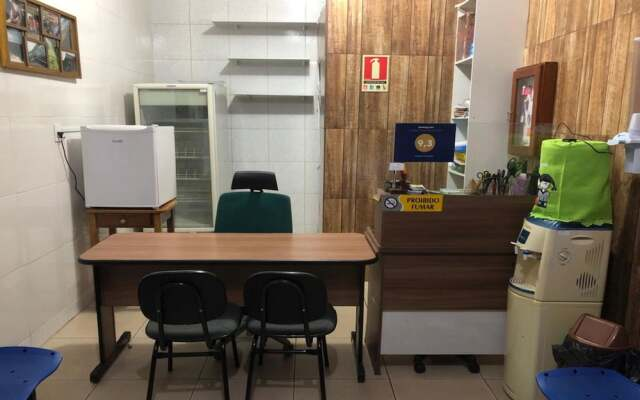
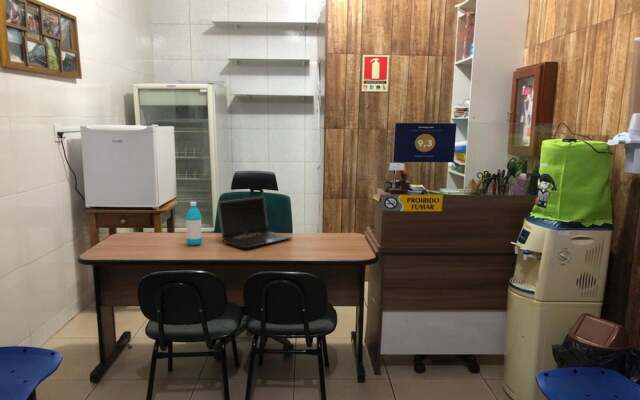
+ laptop computer [217,195,293,249]
+ water bottle [185,201,203,247]
